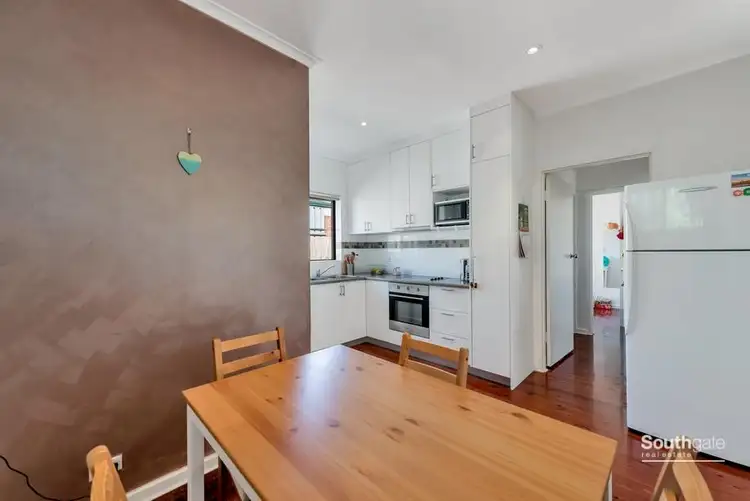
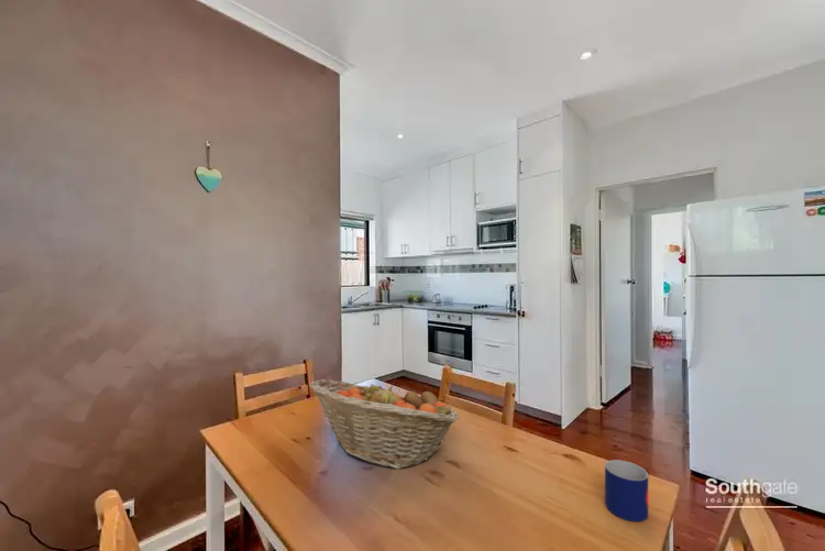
+ fruit basket [308,378,459,470]
+ mug [604,459,649,522]
